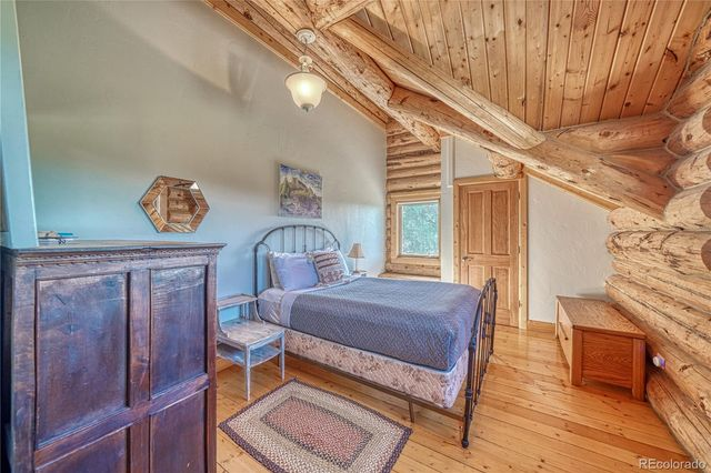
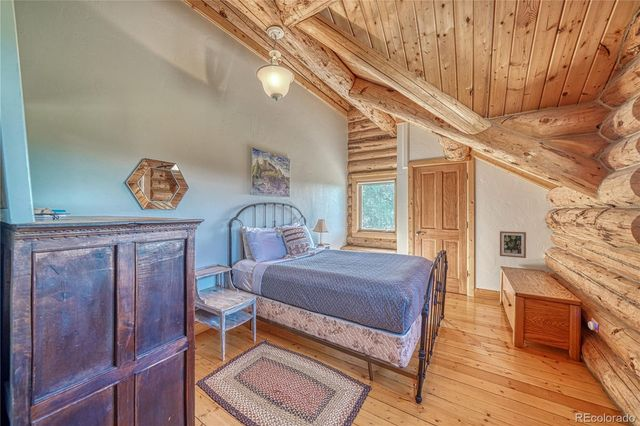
+ wall art [499,230,527,259]
